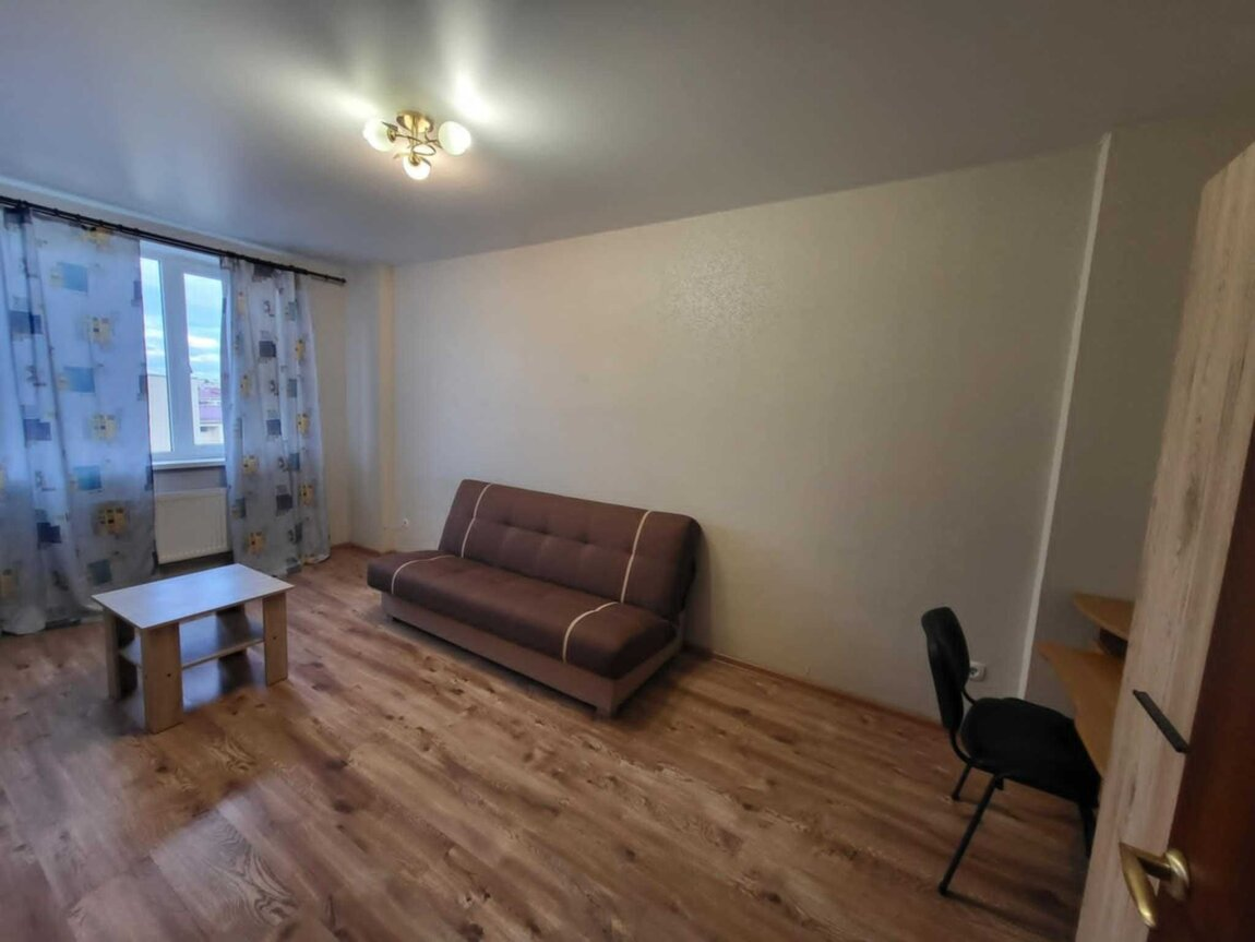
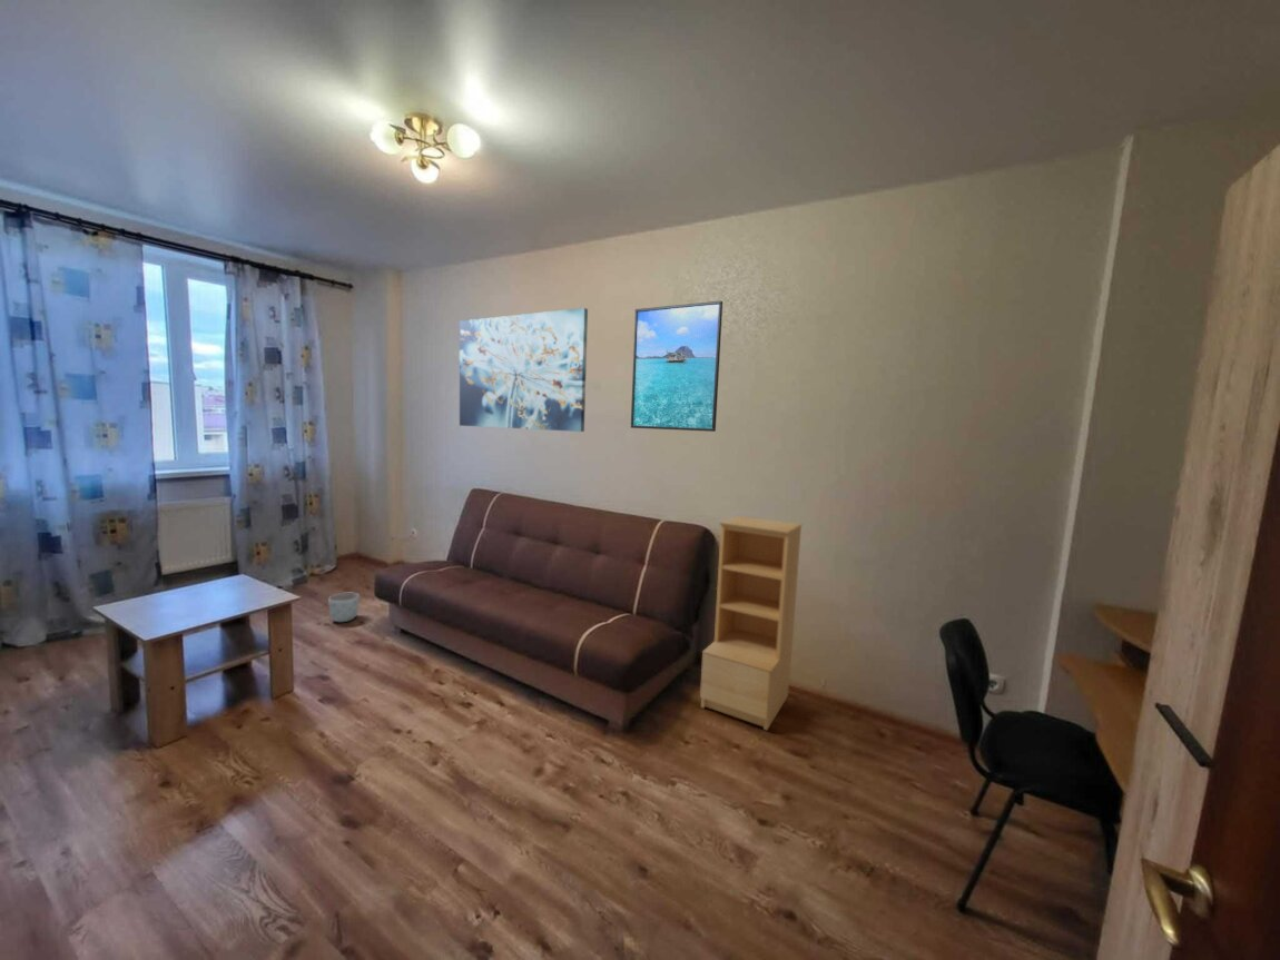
+ wall art [459,307,589,433]
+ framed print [630,300,723,433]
+ planter [327,592,361,623]
+ bookshelf [699,515,803,731]
